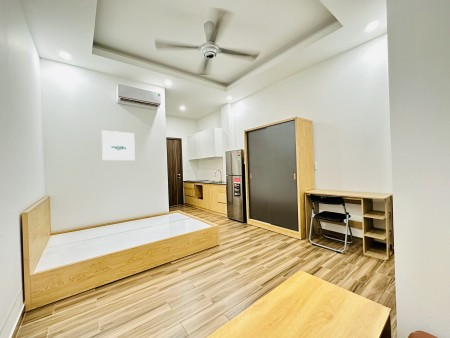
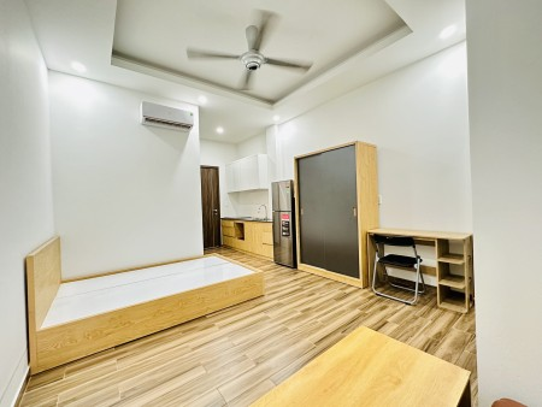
- wall art [101,129,136,161]
